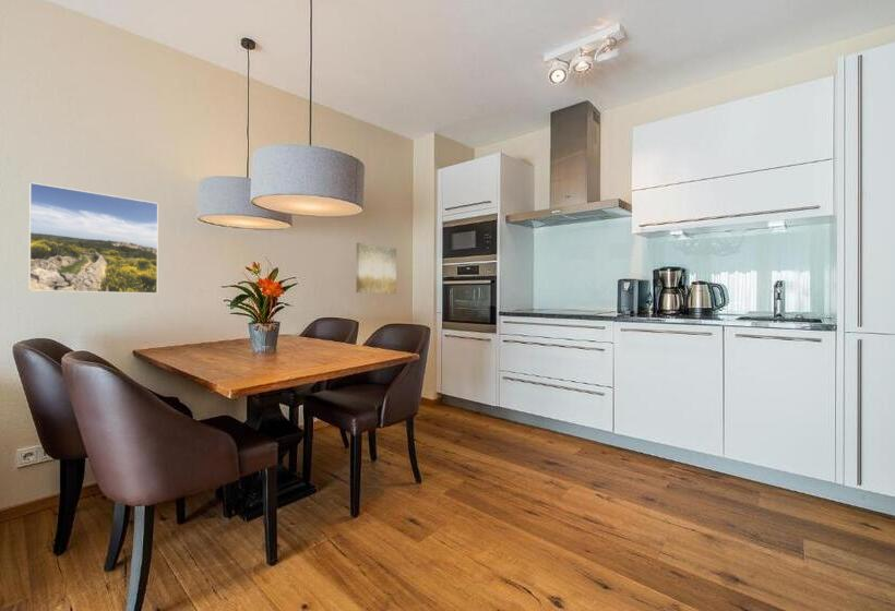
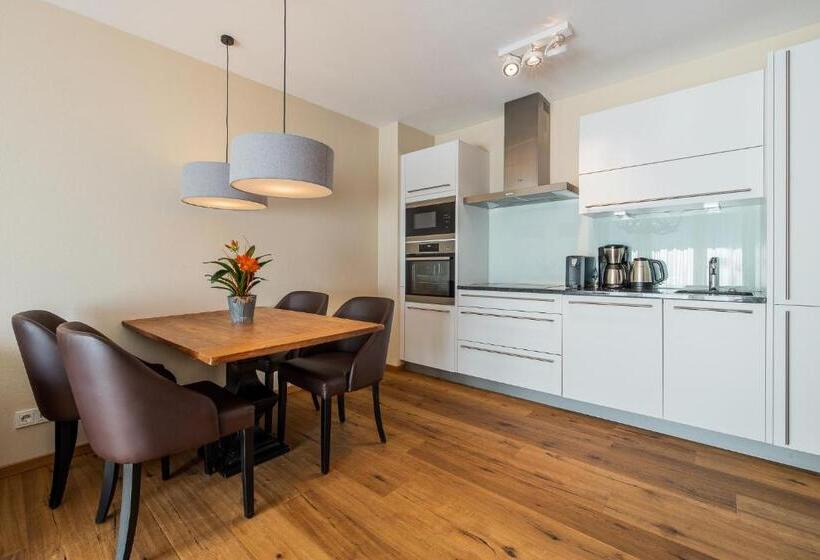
- wall art [355,242,397,295]
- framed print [27,181,159,295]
